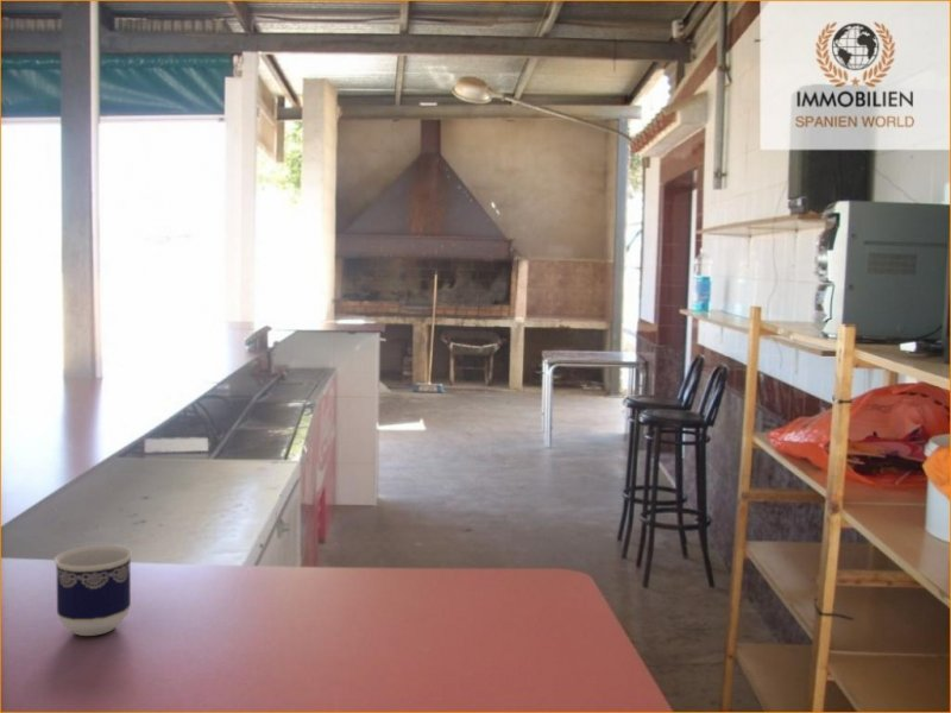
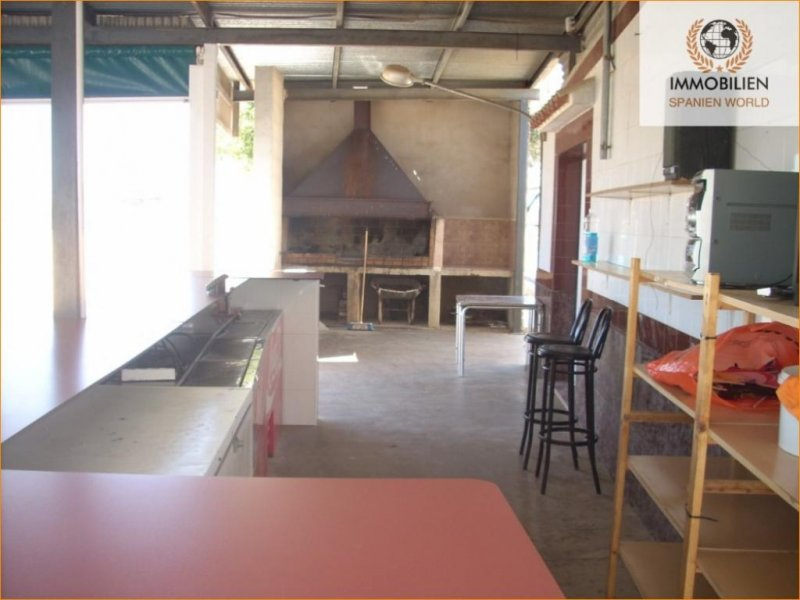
- cup [52,544,133,637]
